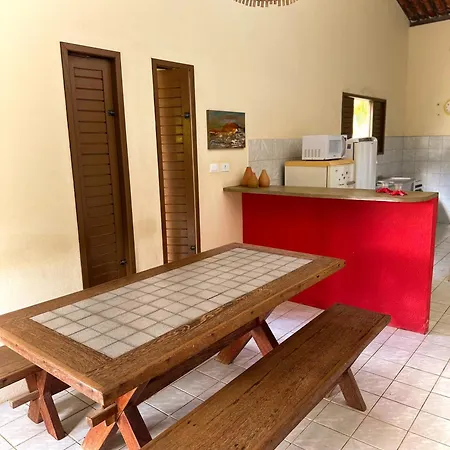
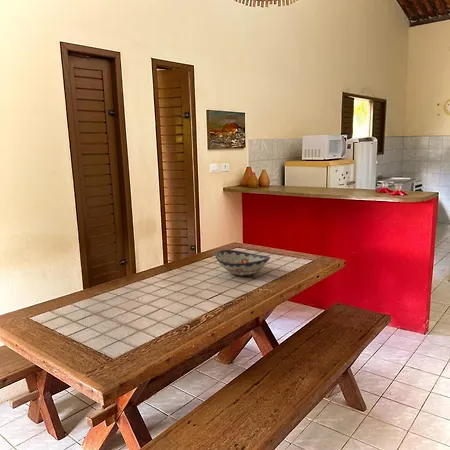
+ decorative bowl [214,249,271,277]
